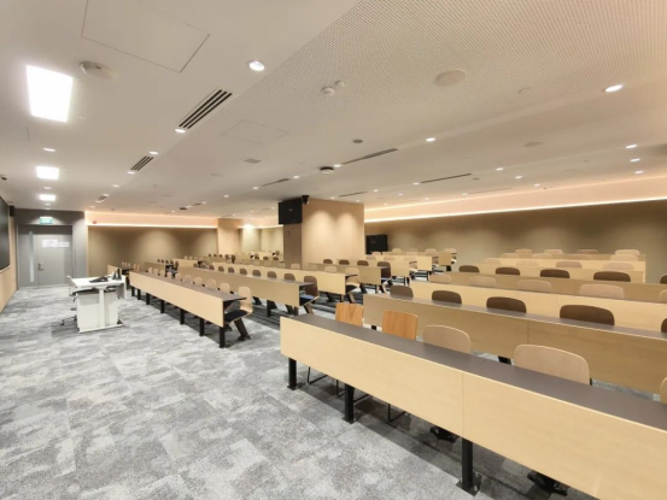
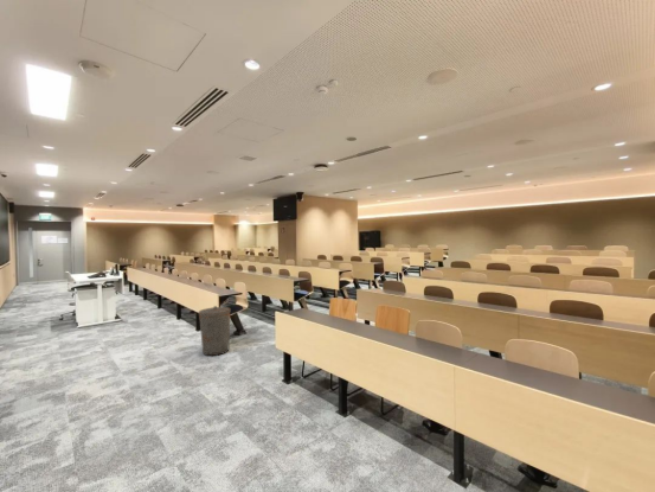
+ trash can [198,305,232,357]
